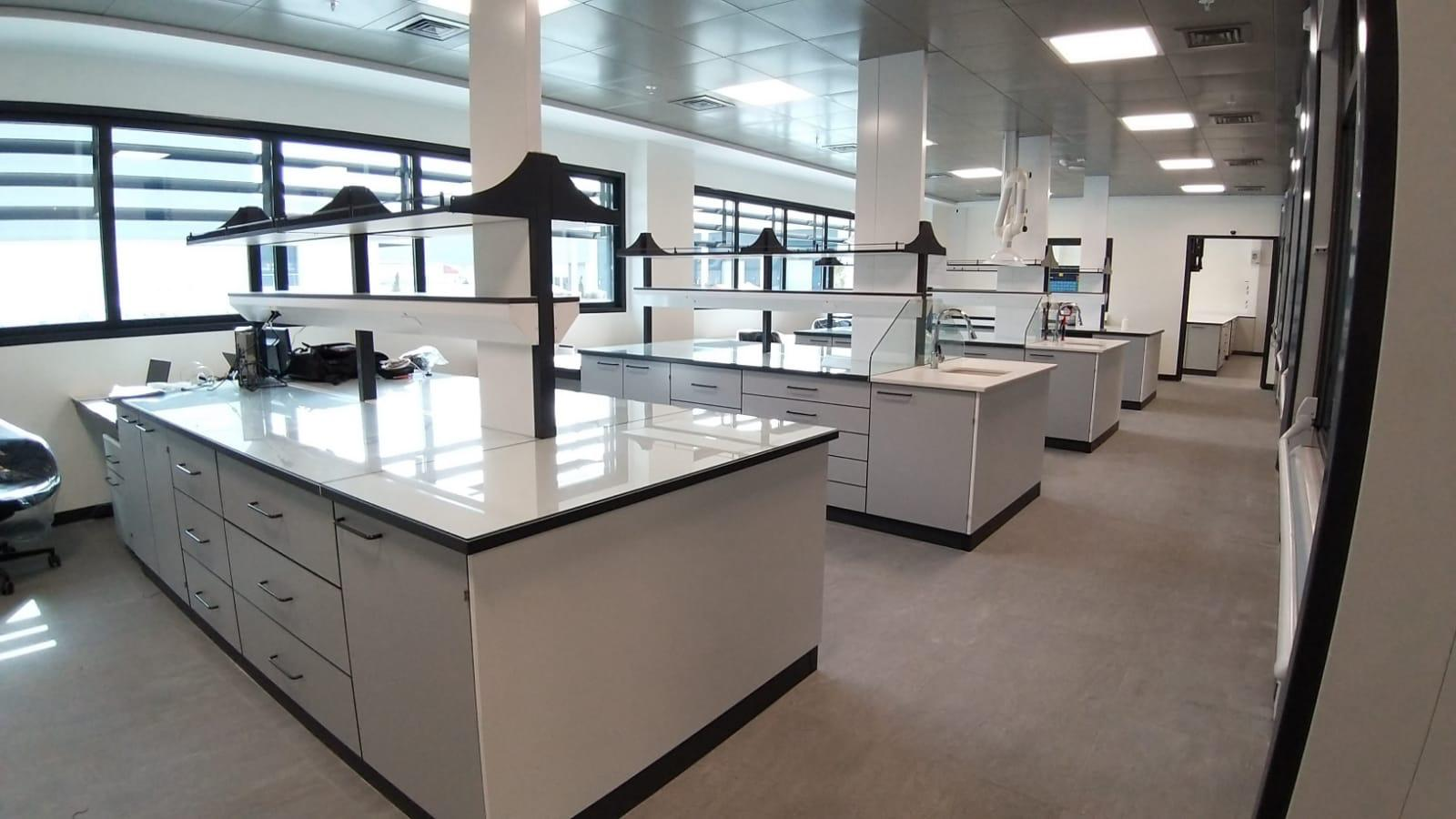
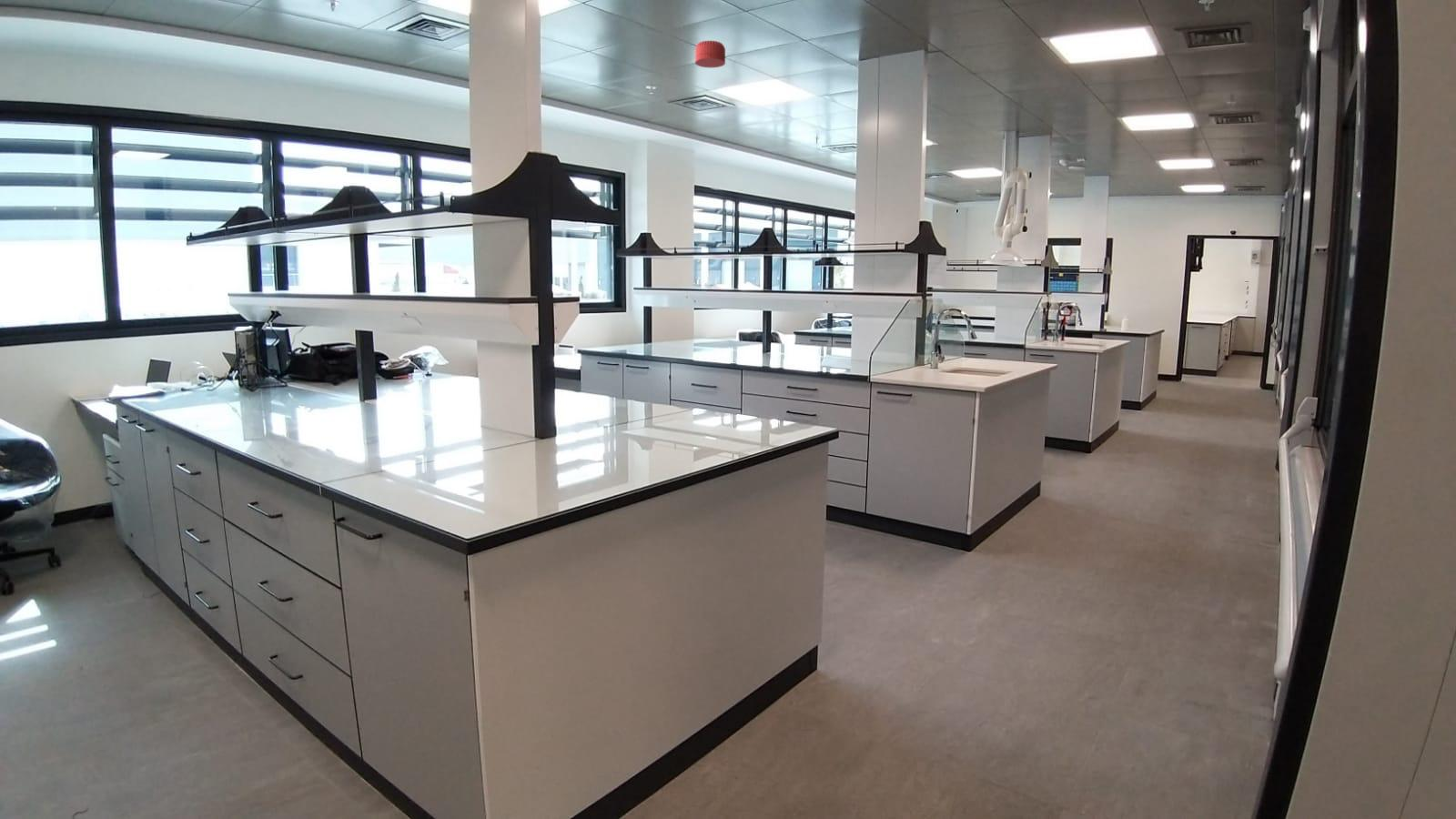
+ smoke detector [694,40,726,68]
